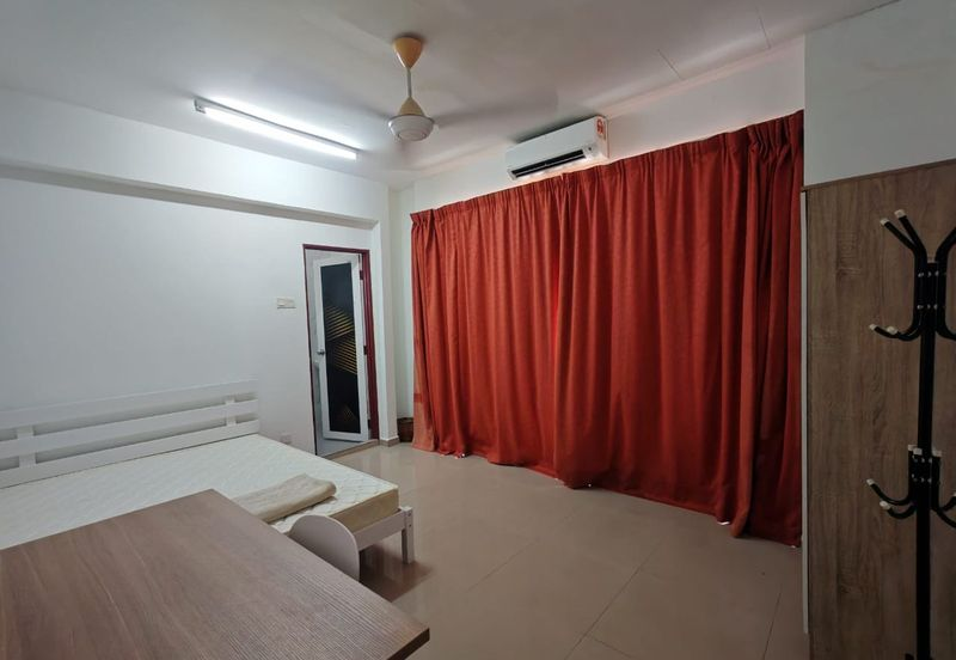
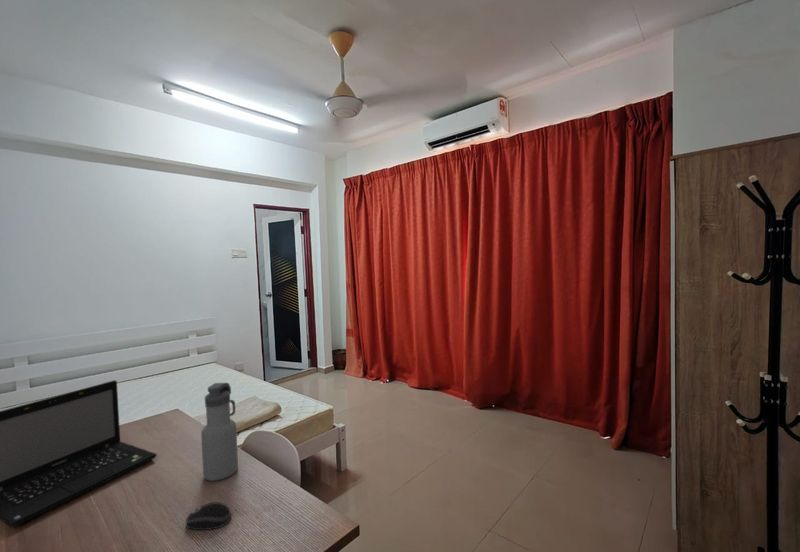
+ water bottle [200,382,239,482]
+ computer mouse [185,501,232,531]
+ laptop [0,379,158,529]
